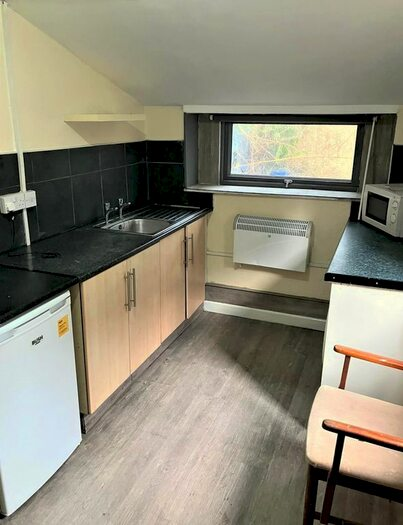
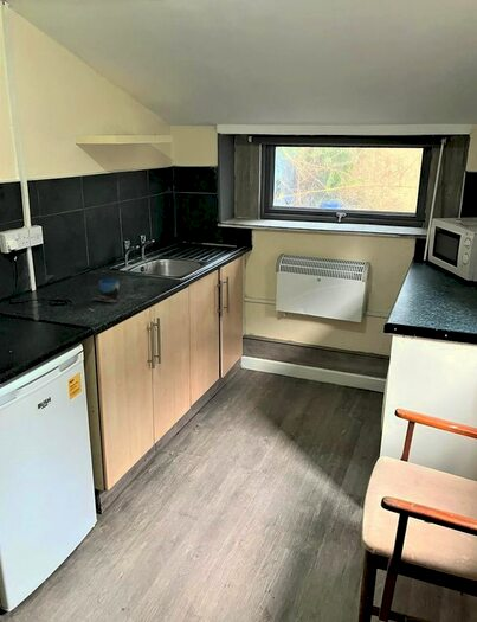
+ mug [90,277,121,303]
